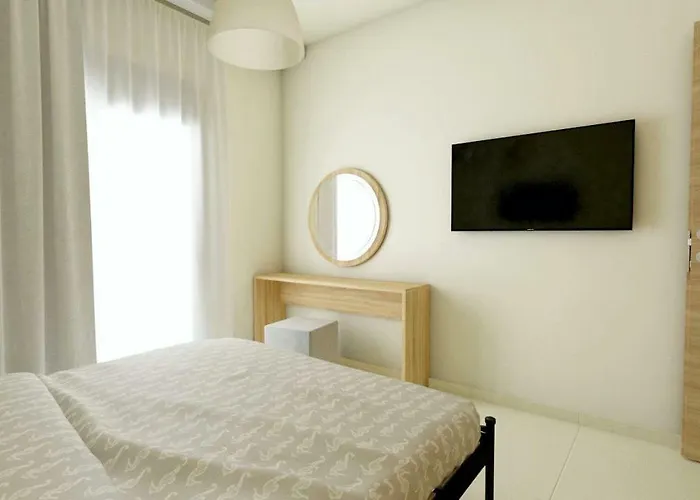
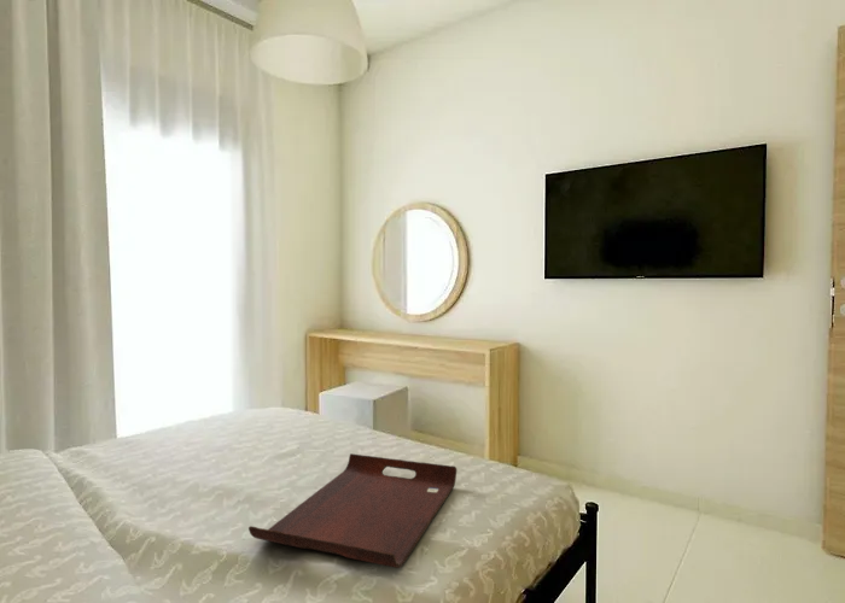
+ serving tray [247,452,458,569]
